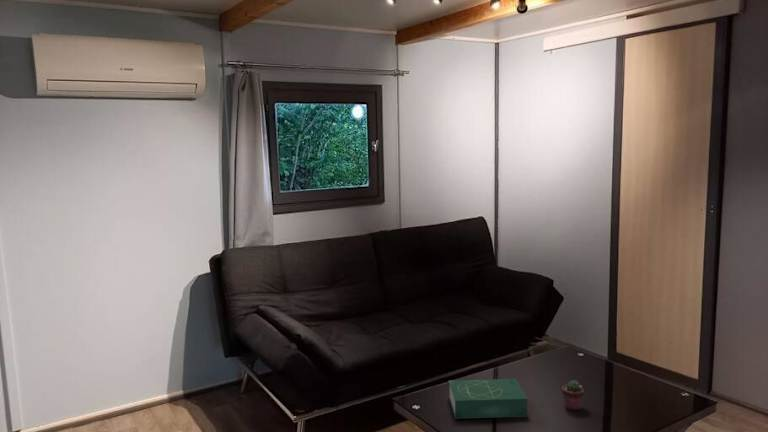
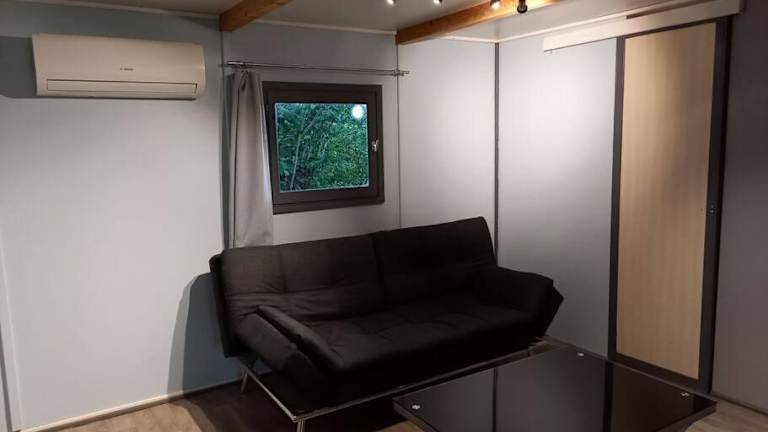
- book [448,378,528,419]
- potted succulent [561,380,585,411]
